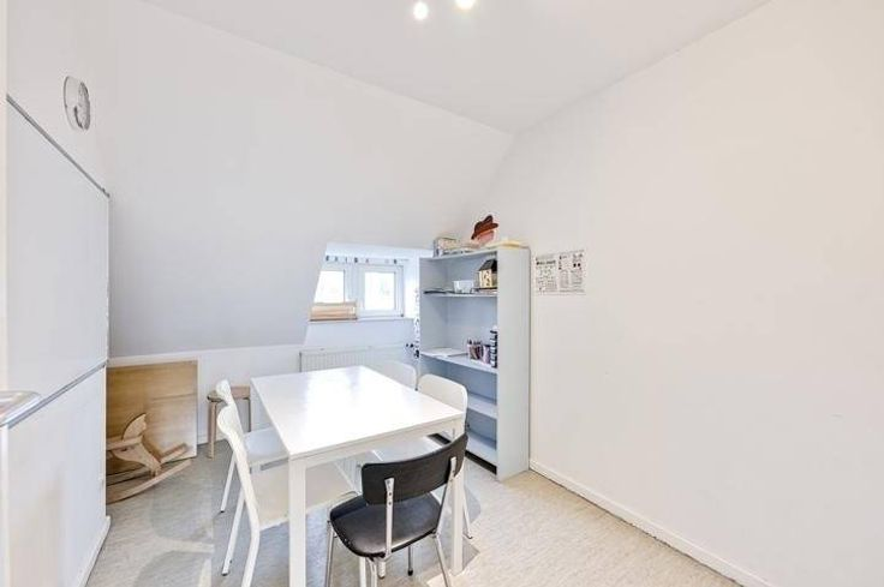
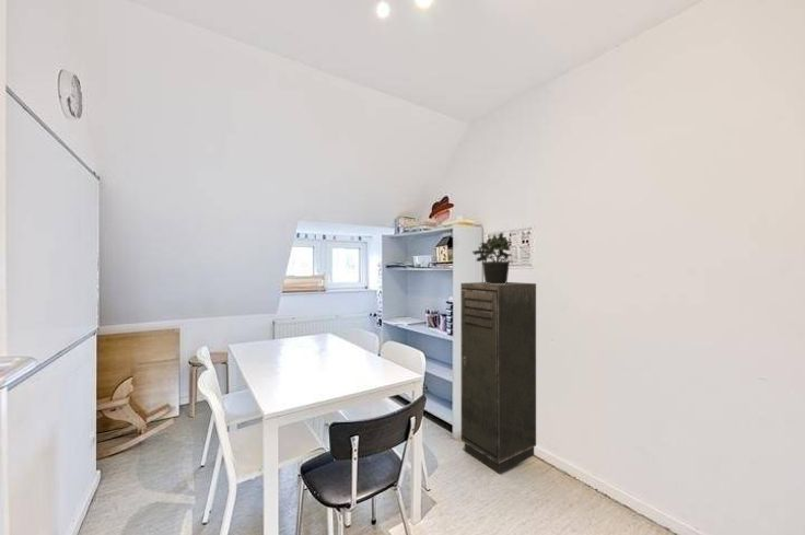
+ storage cabinet [459,281,537,475]
+ potted plant [471,232,514,284]
